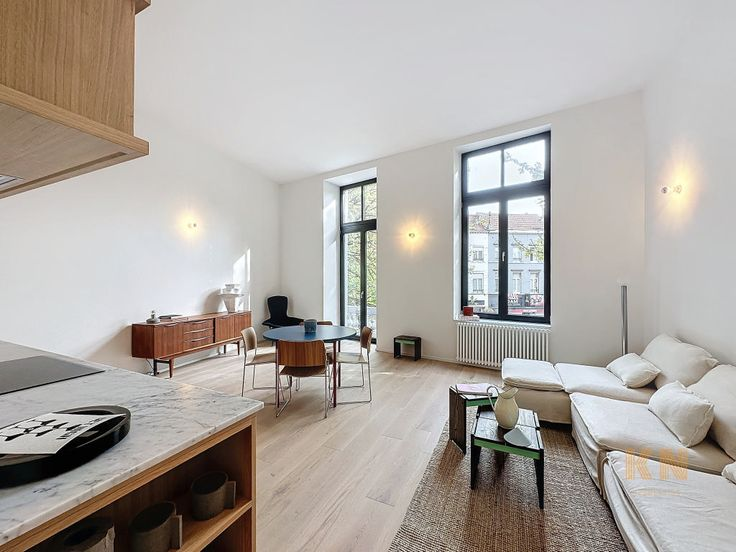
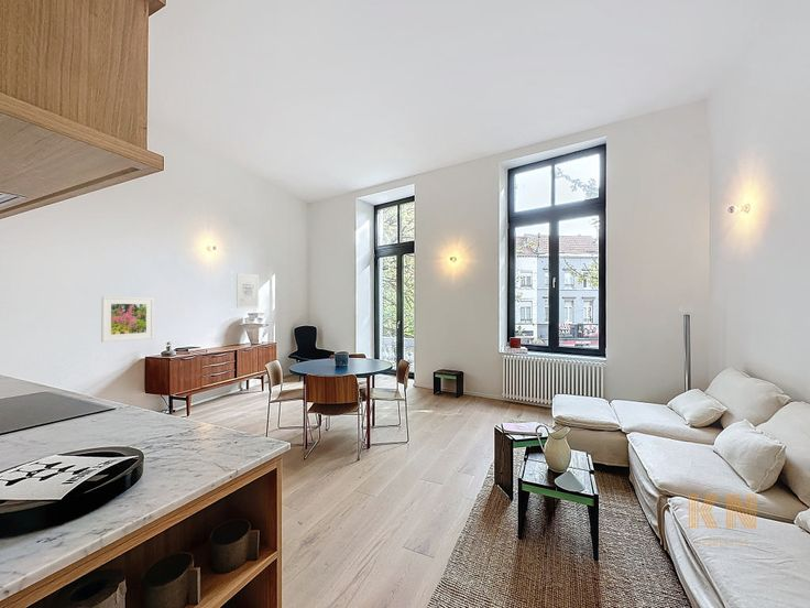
+ wall art [236,272,260,308]
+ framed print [100,295,155,344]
